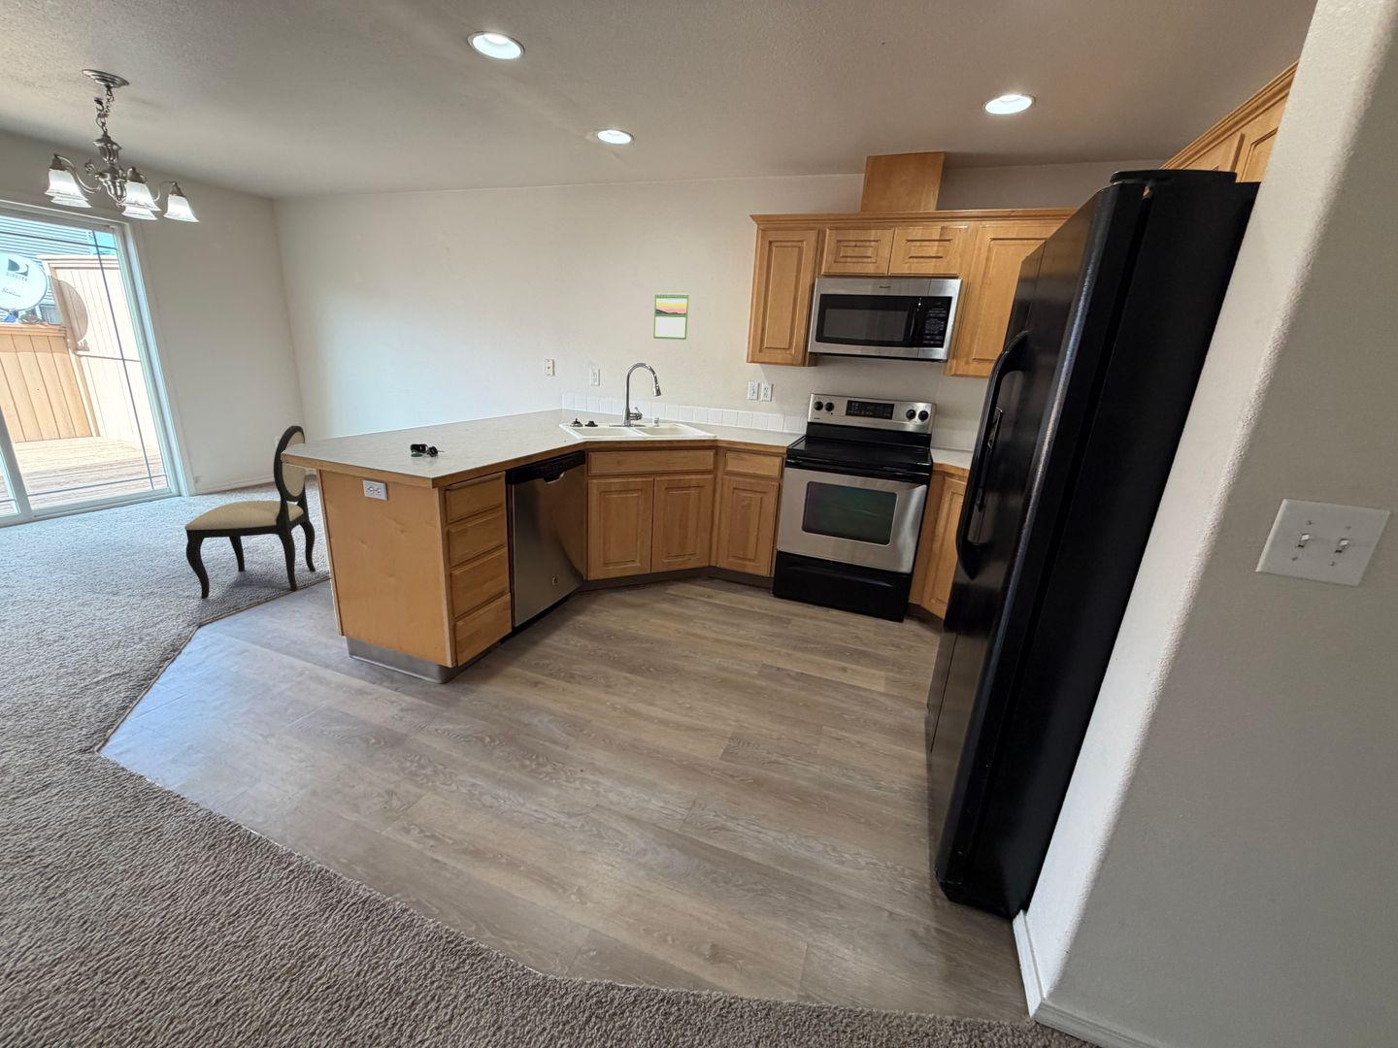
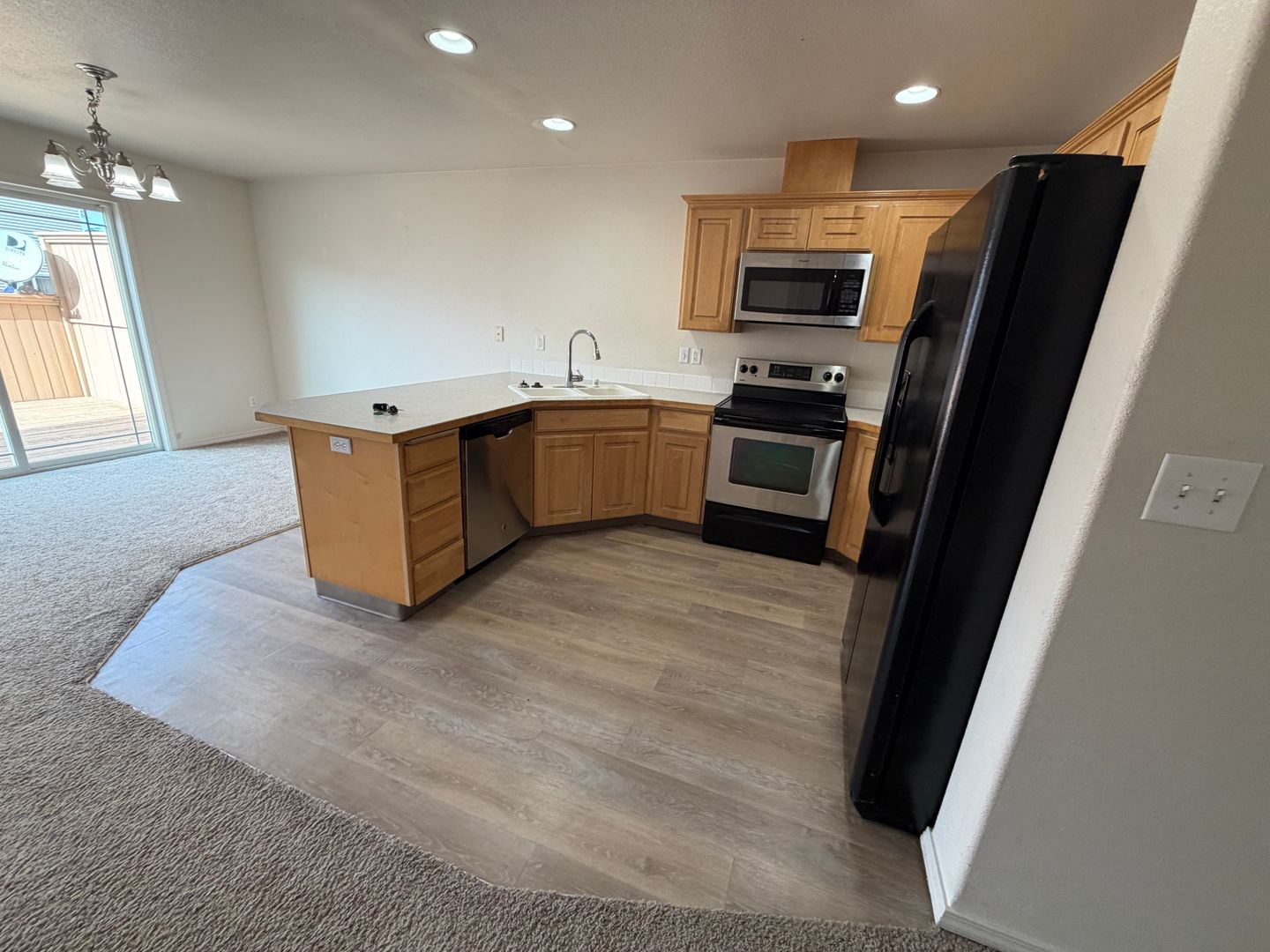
- calendar [653,292,690,340]
- dining chair [184,424,317,600]
